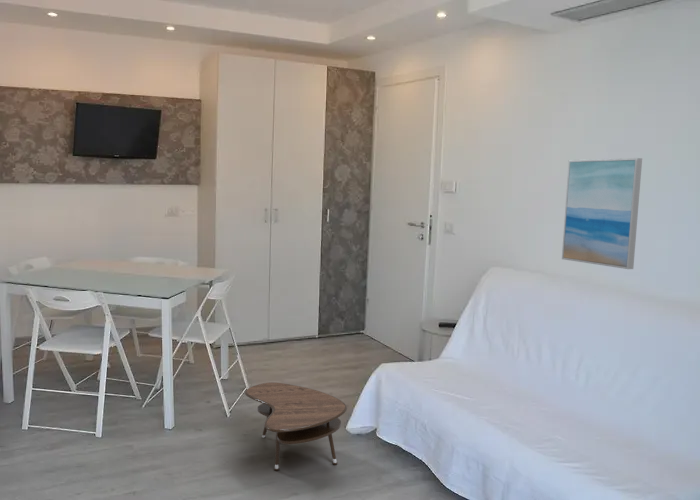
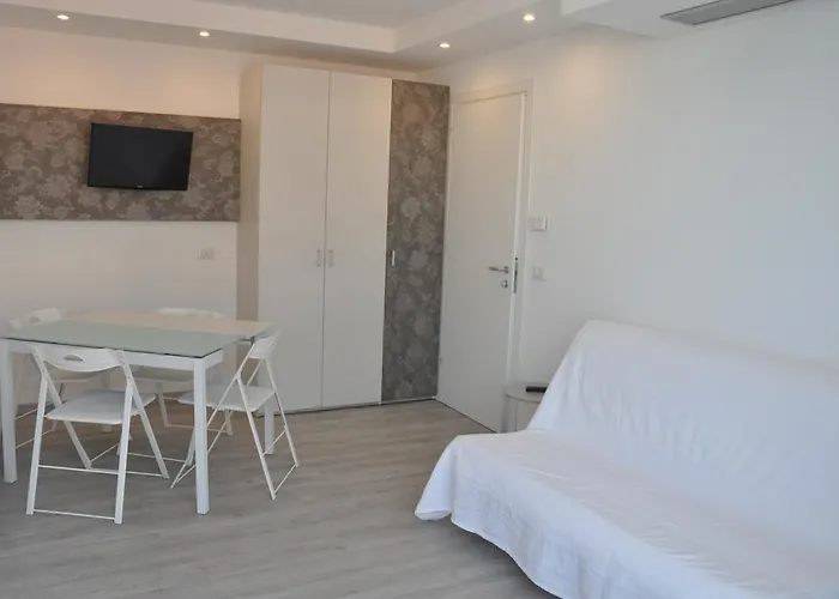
- side table [244,381,348,471]
- wall art [561,157,643,270]
